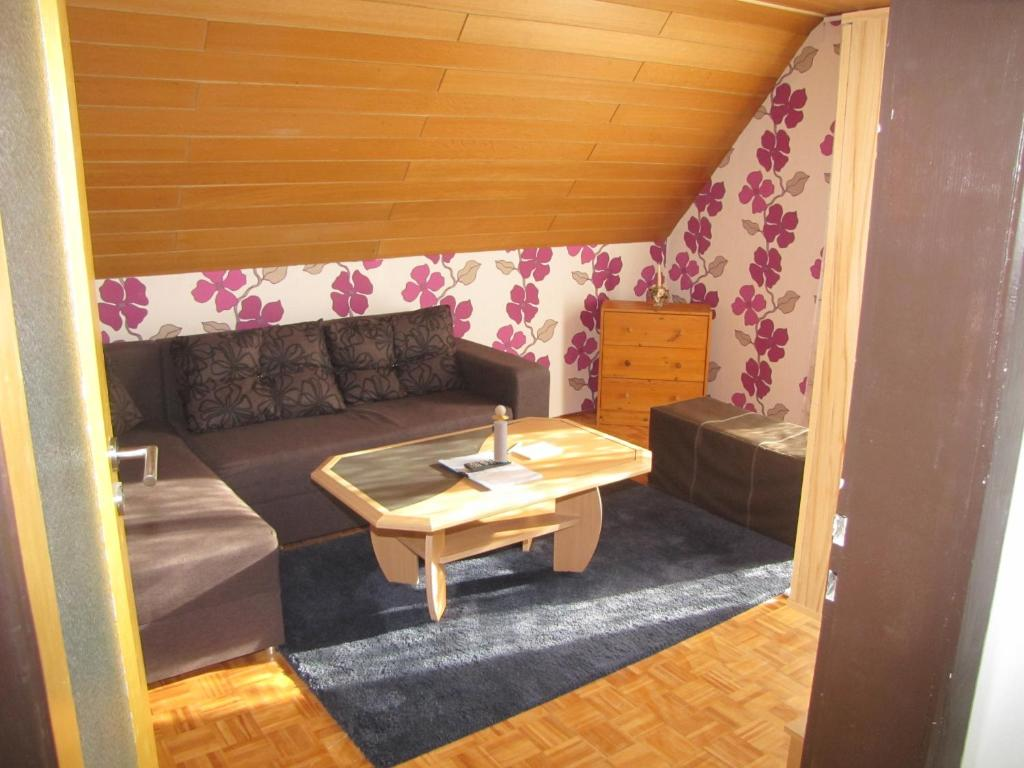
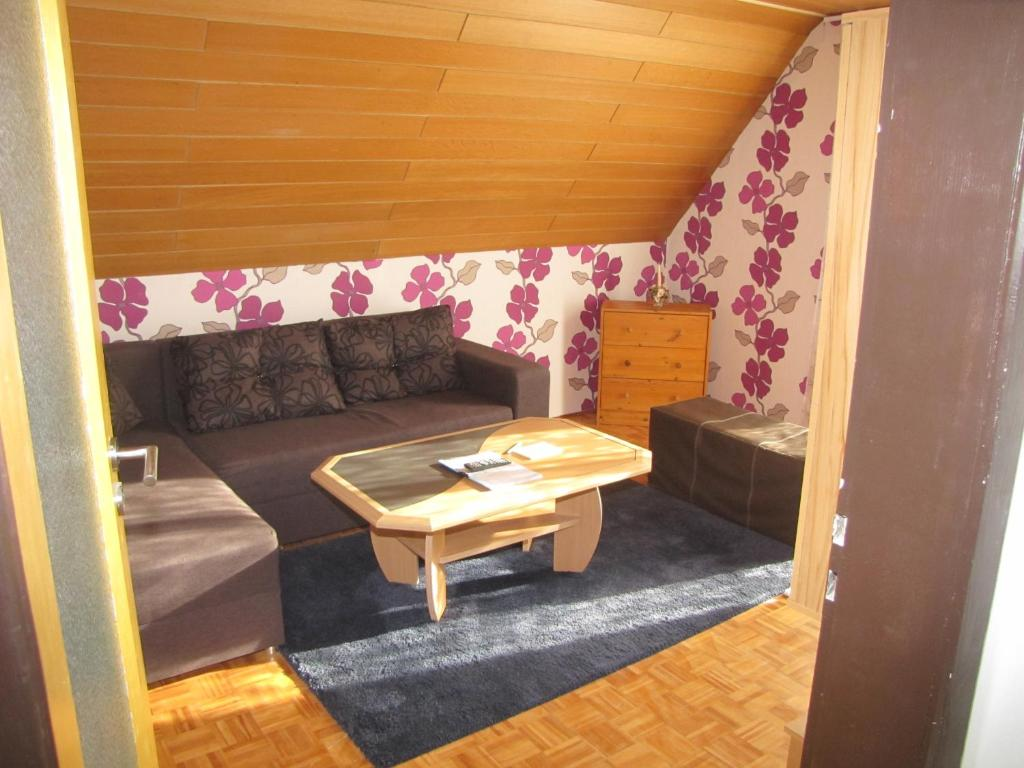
- perfume bottle [491,404,510,463]
